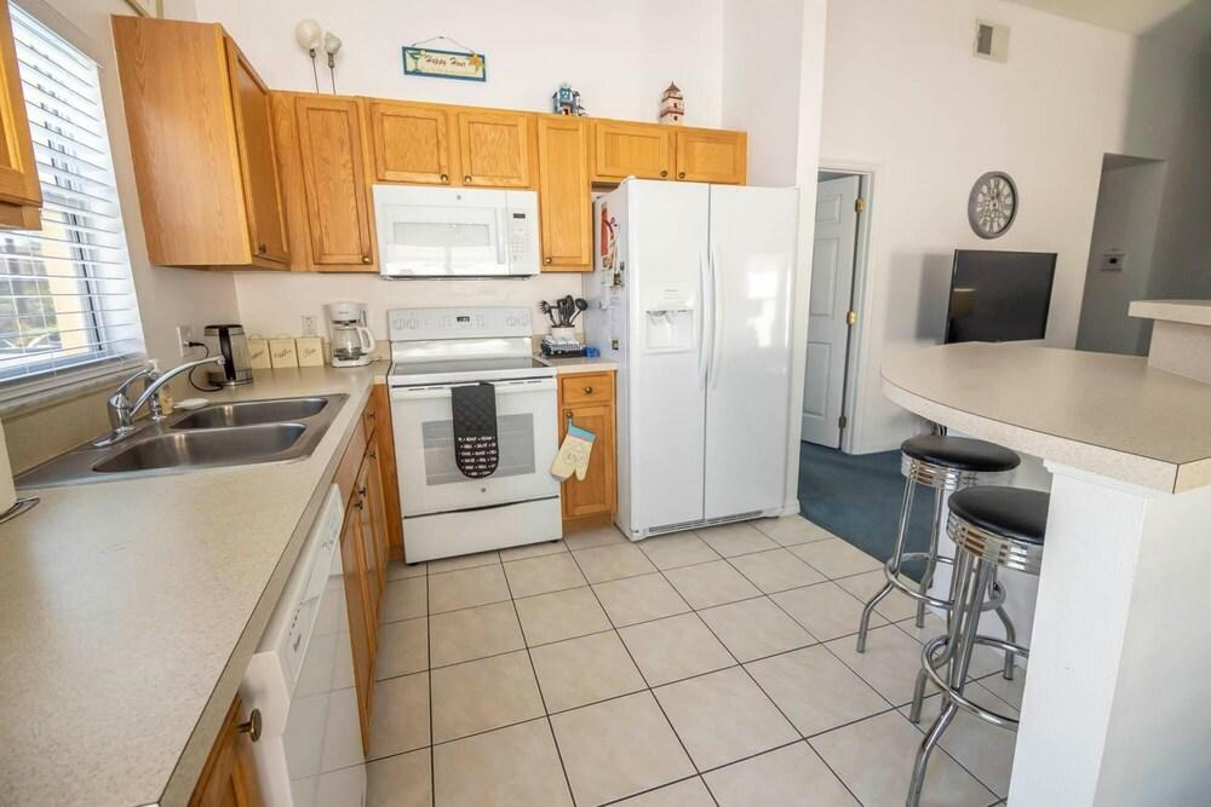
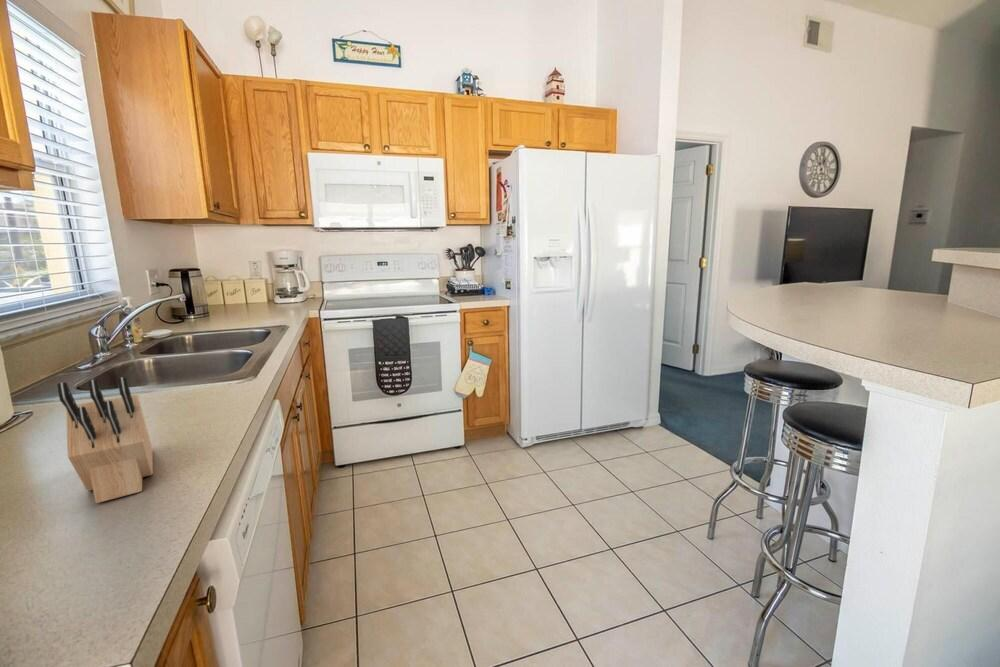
+ knife block [56,376,154,504]
